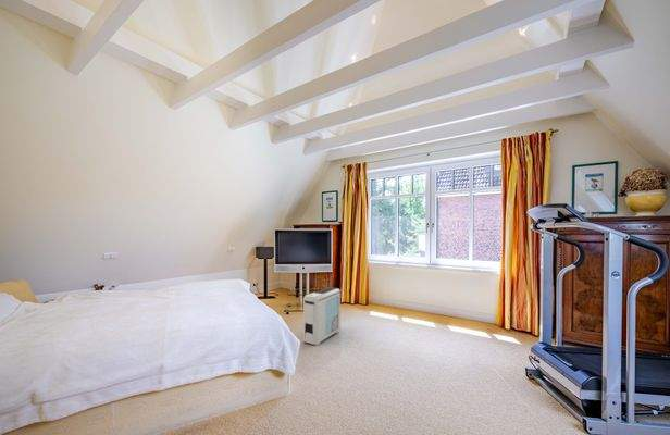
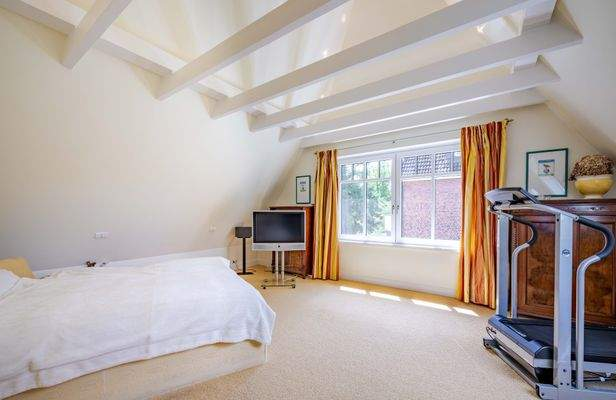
- air purifier [302,286,342,346]
